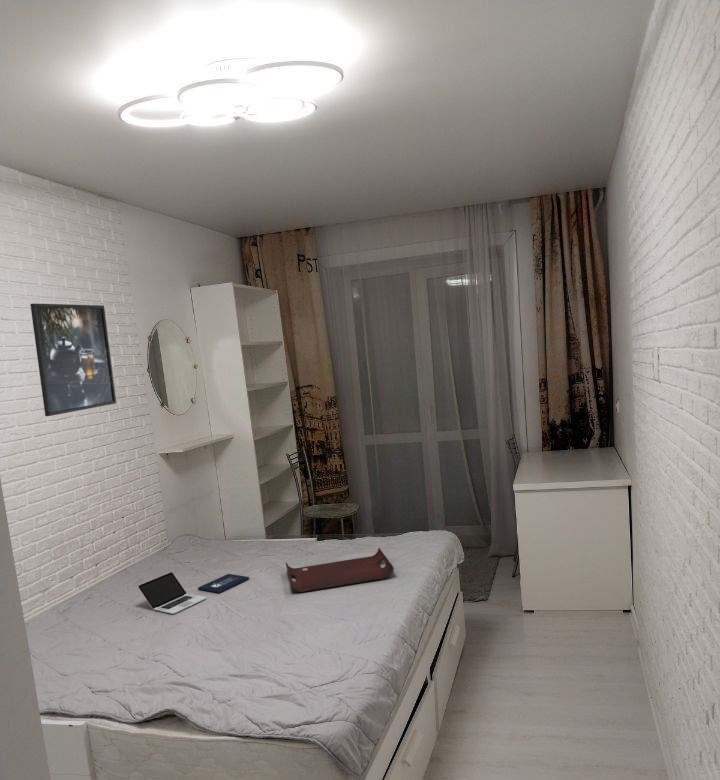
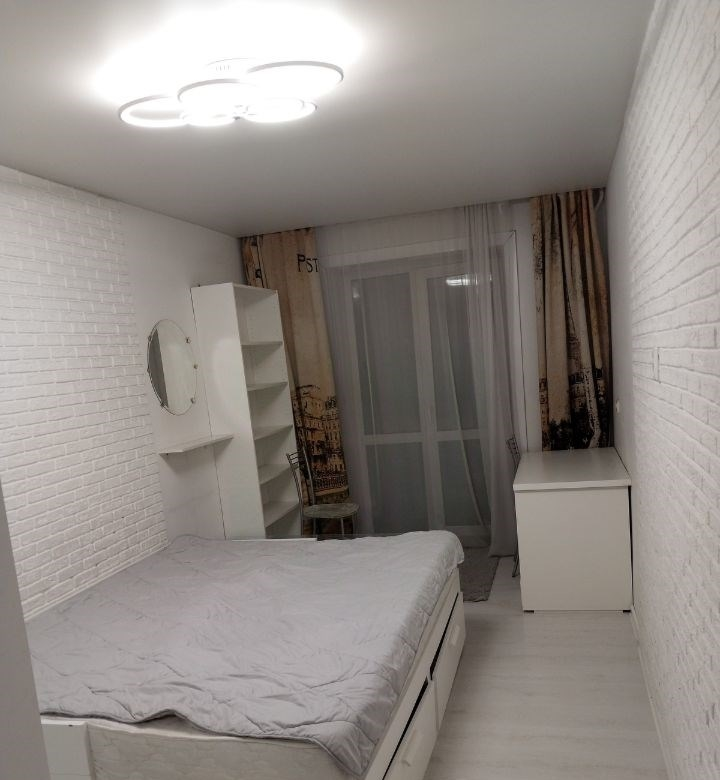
- serving tray [285,547,395,593]
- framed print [29,302,117,417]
- laptop [137,571,250,615]
